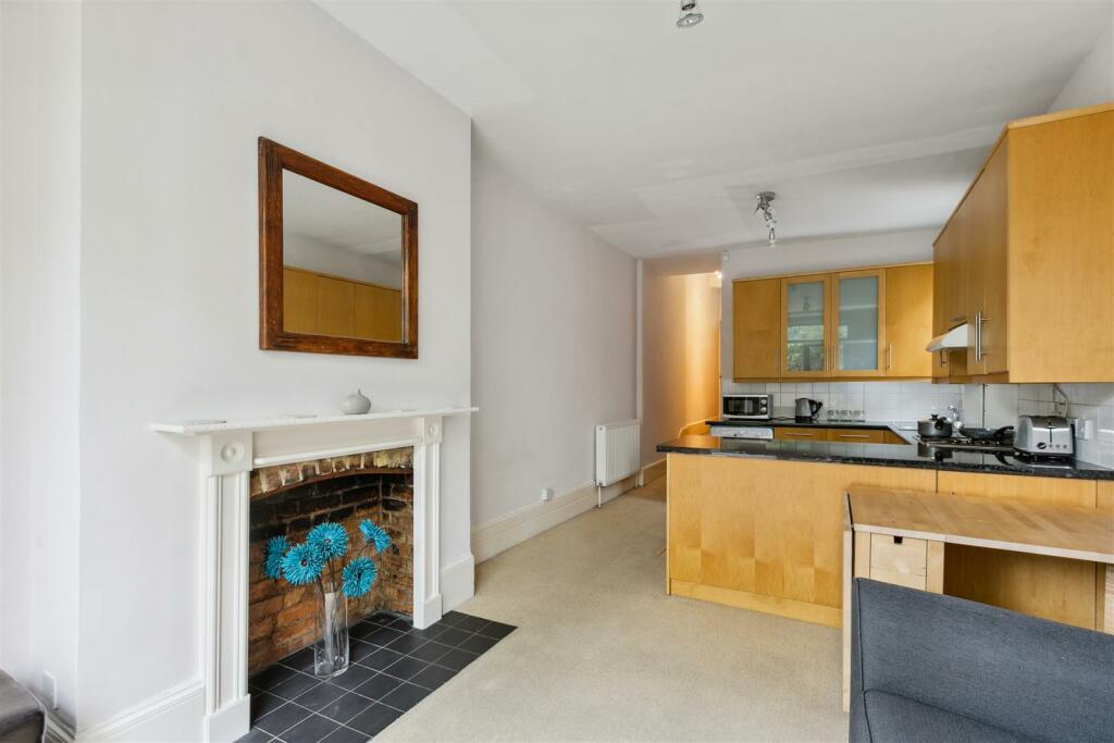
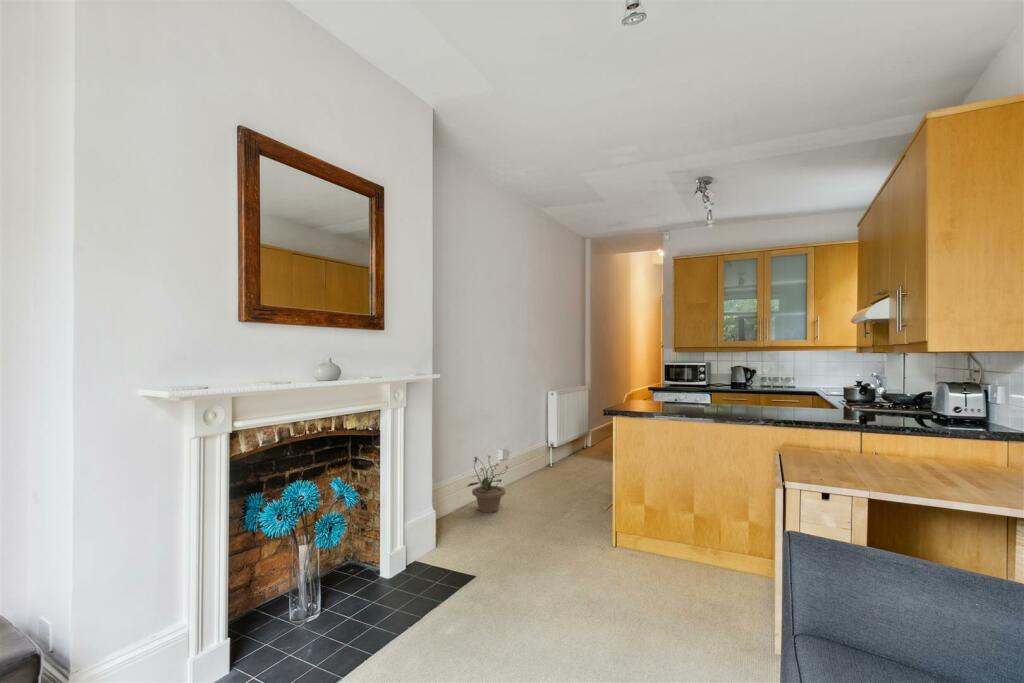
+ potted plant [466,455,510,514]
